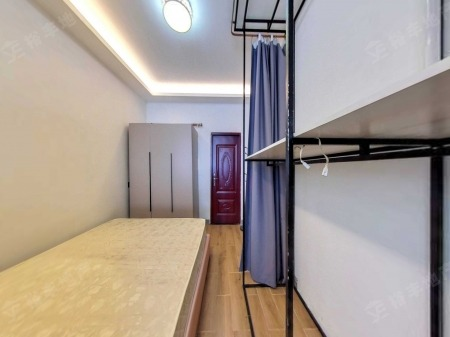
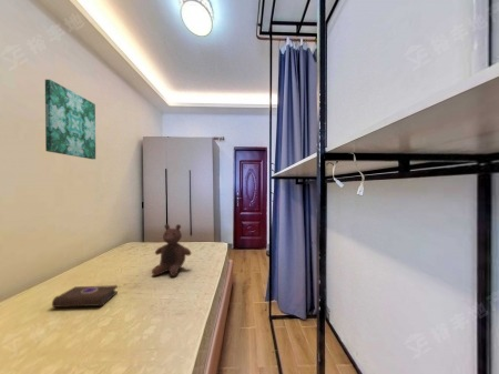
+ wall art [44,79,96,160]
+ book [51,284,119,309]
+ stuffed bear [151,223,192,277]
